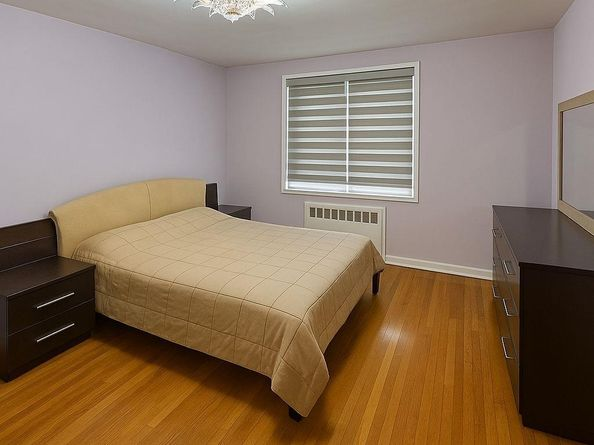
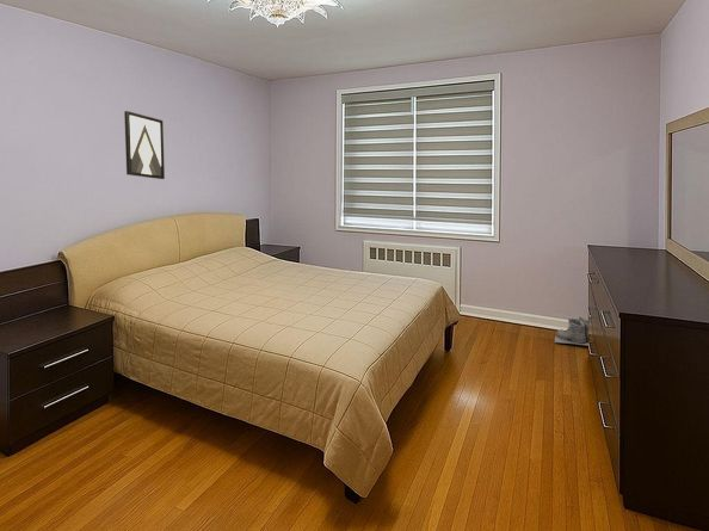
+ boots [554,316,588,346]
+ wall art [123,110,166,180]
